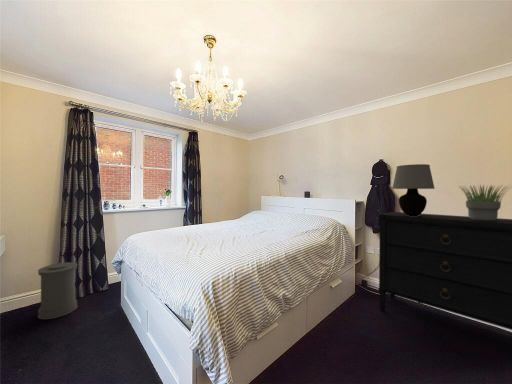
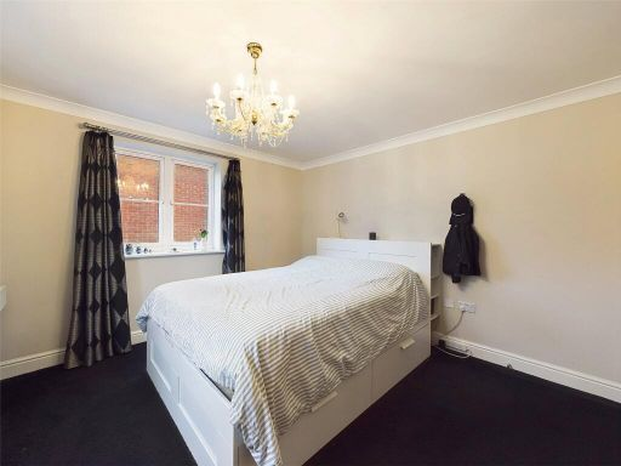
- potted plant [459,184,511,221]
- table lamp [391,163,436,216]
- trash can [37,261,78,320]
- dresser [377,211,512,331]
